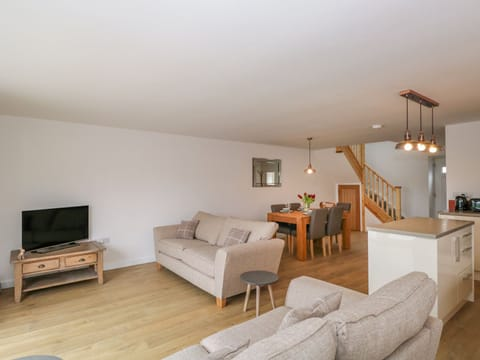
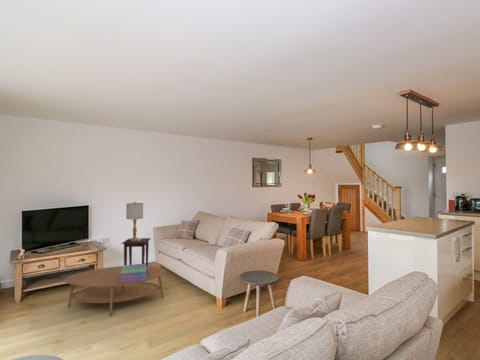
+ side table [120,237,152,266]
+ stack of books [120,263,147,283]
+ coffee table [64,265,167,317]
+ lamp [125,201,144,240]
